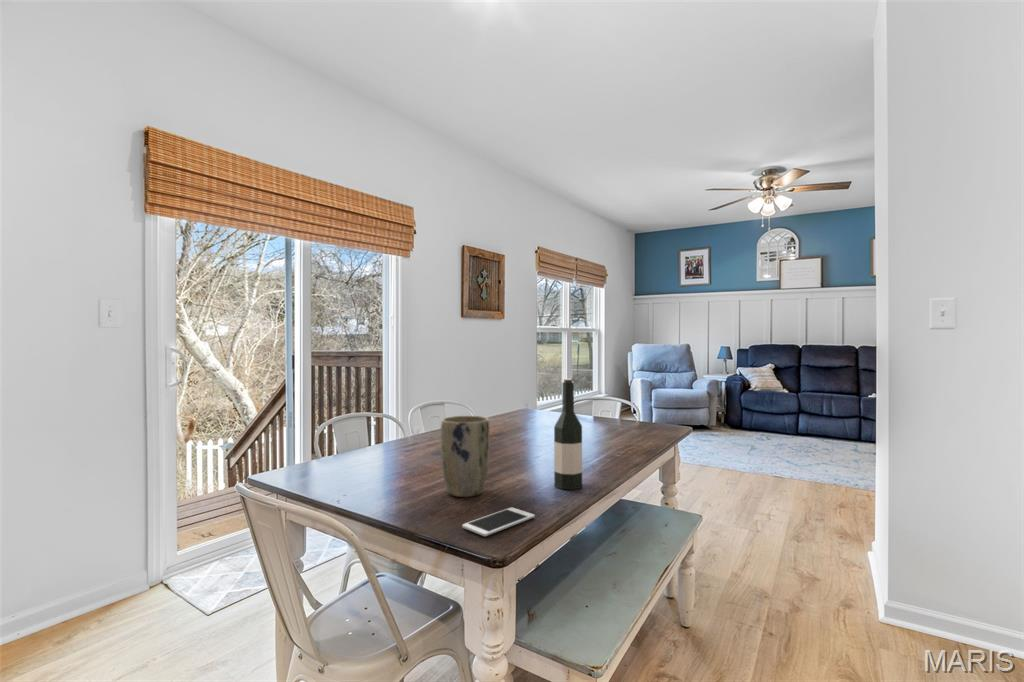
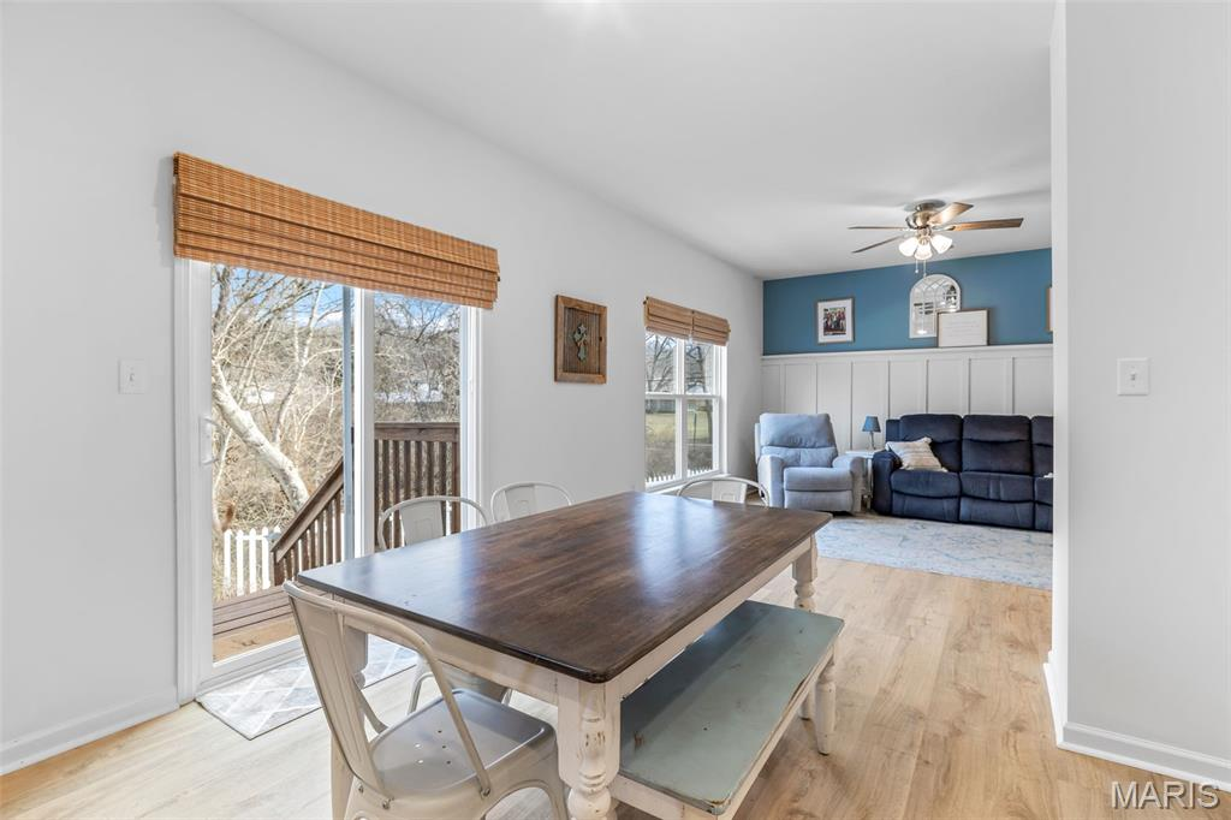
- plant pot [440,415,491,498]
- wine bottle [553,378,583,491]
- cell phone [461,506,536,537]
